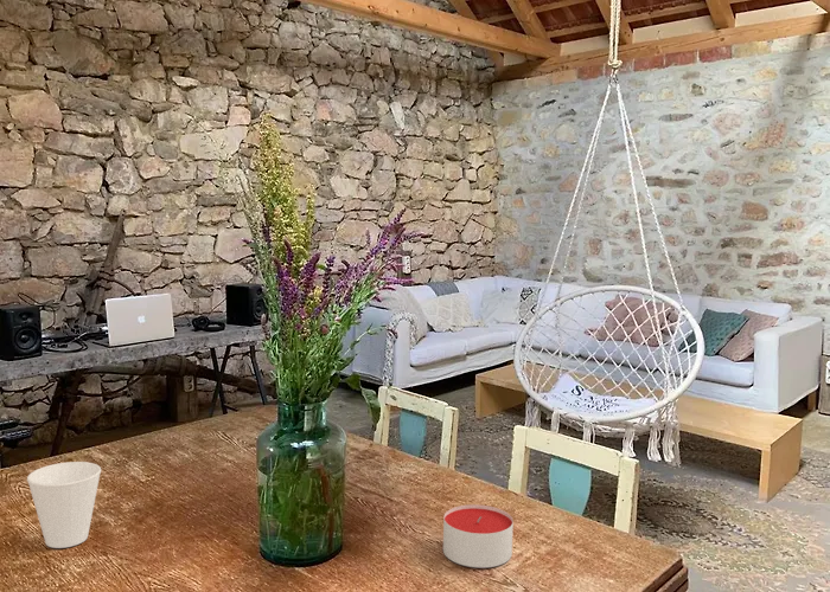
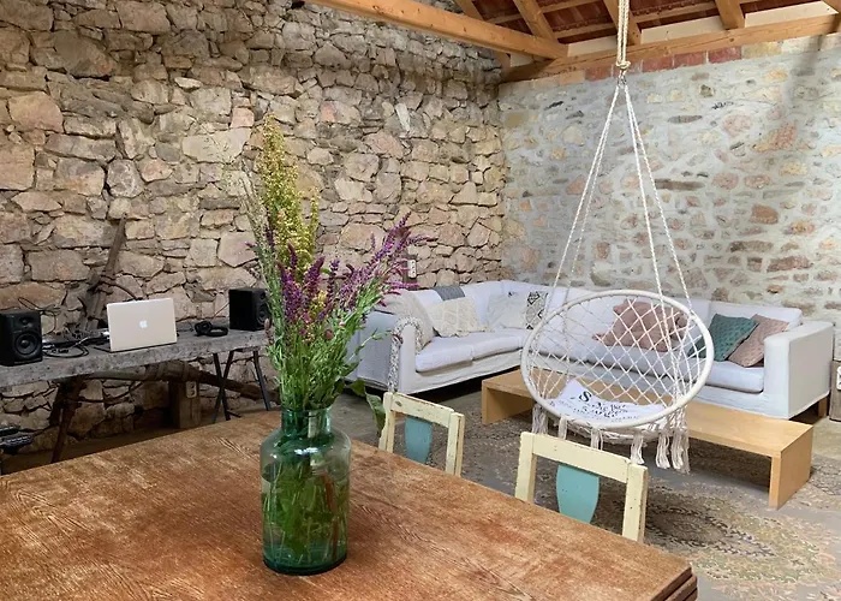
- cup [26,461,102,549]
- candle [442,503,515,568]
